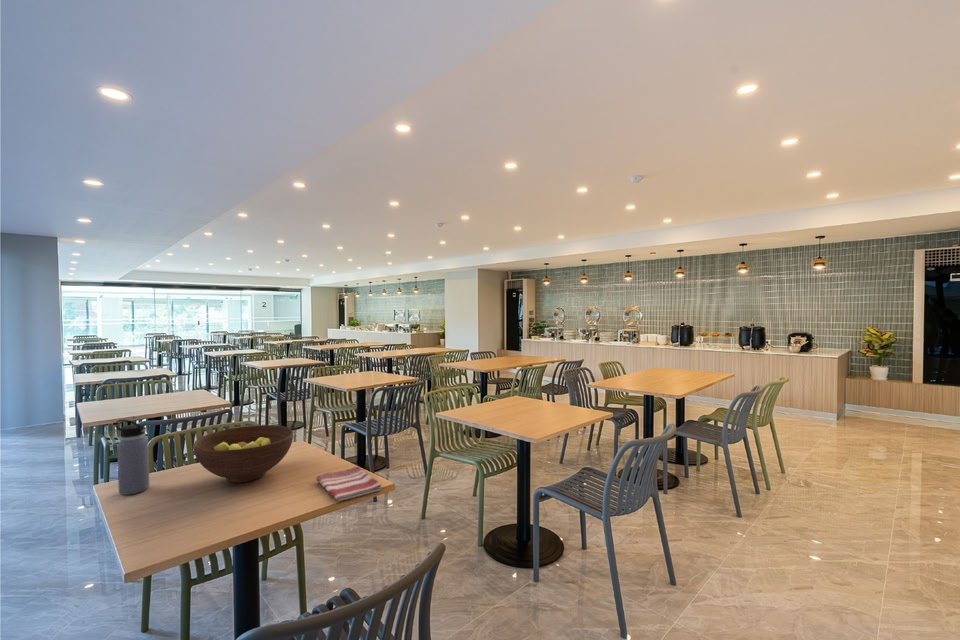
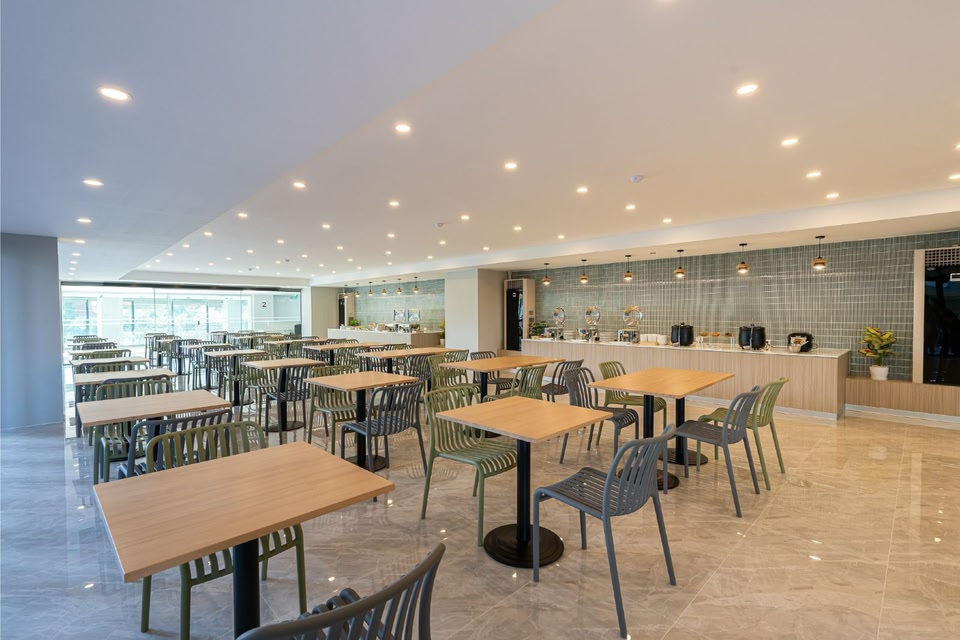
- water bottle [114,419,150,496]
- fruit bowl [192,424,294,483]
- dish towel [315,465,382,502]
